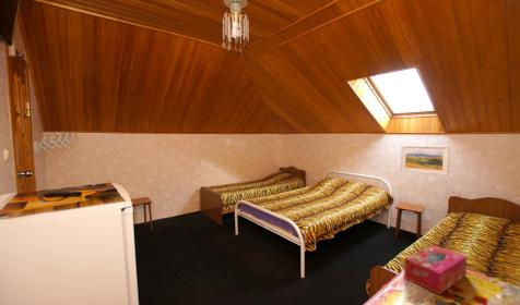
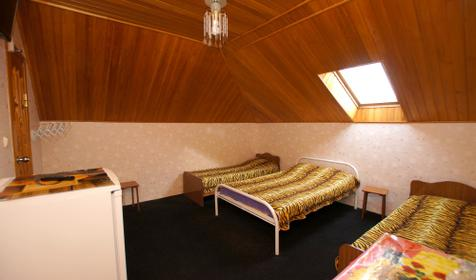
- tissue box [403,244,468,296]
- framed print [400,144,451,176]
